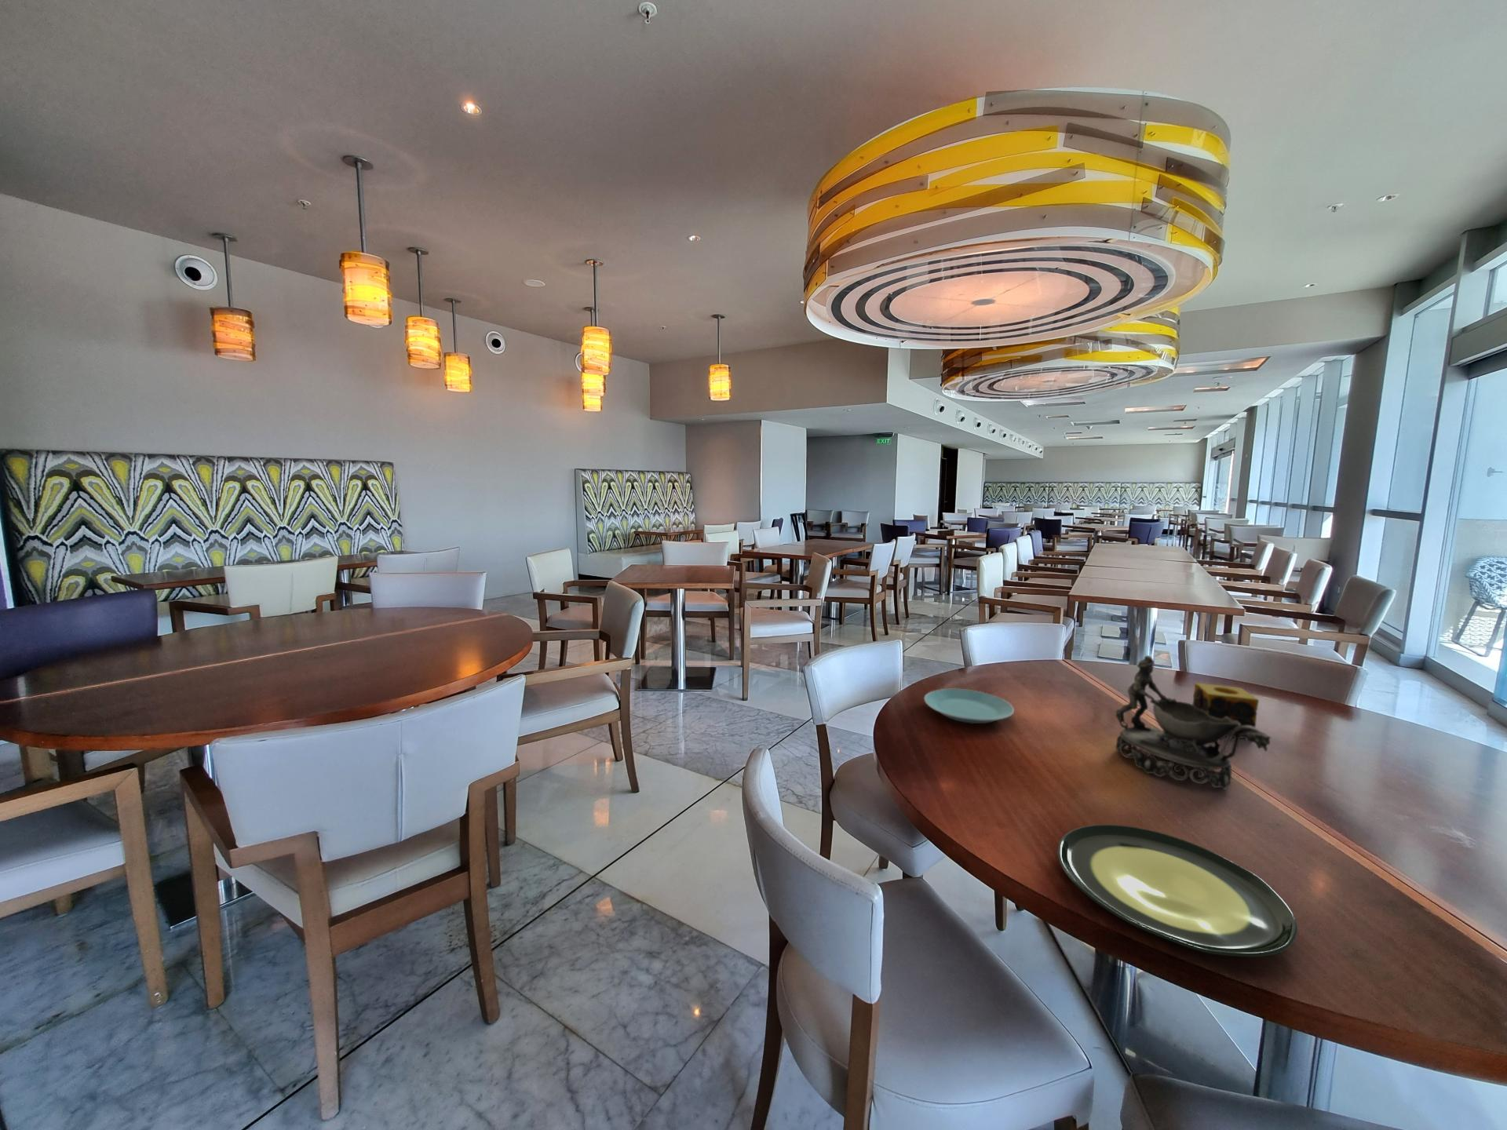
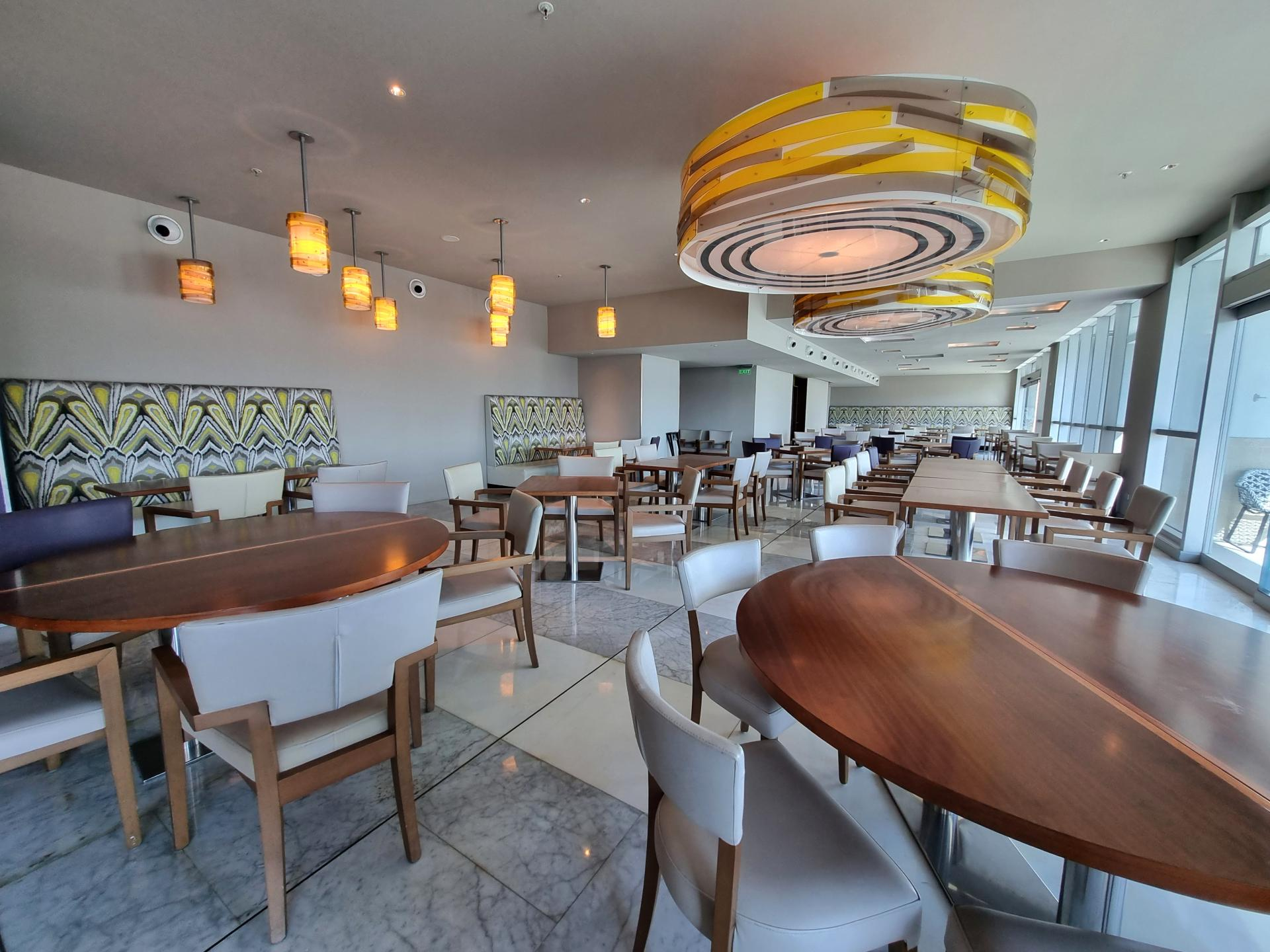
- candle [1191,683,1260,739]
- decorative bowl [1114,654,1272,791]
- plate [923,688,1015,724]
- plate [1056,824,1299,958]
